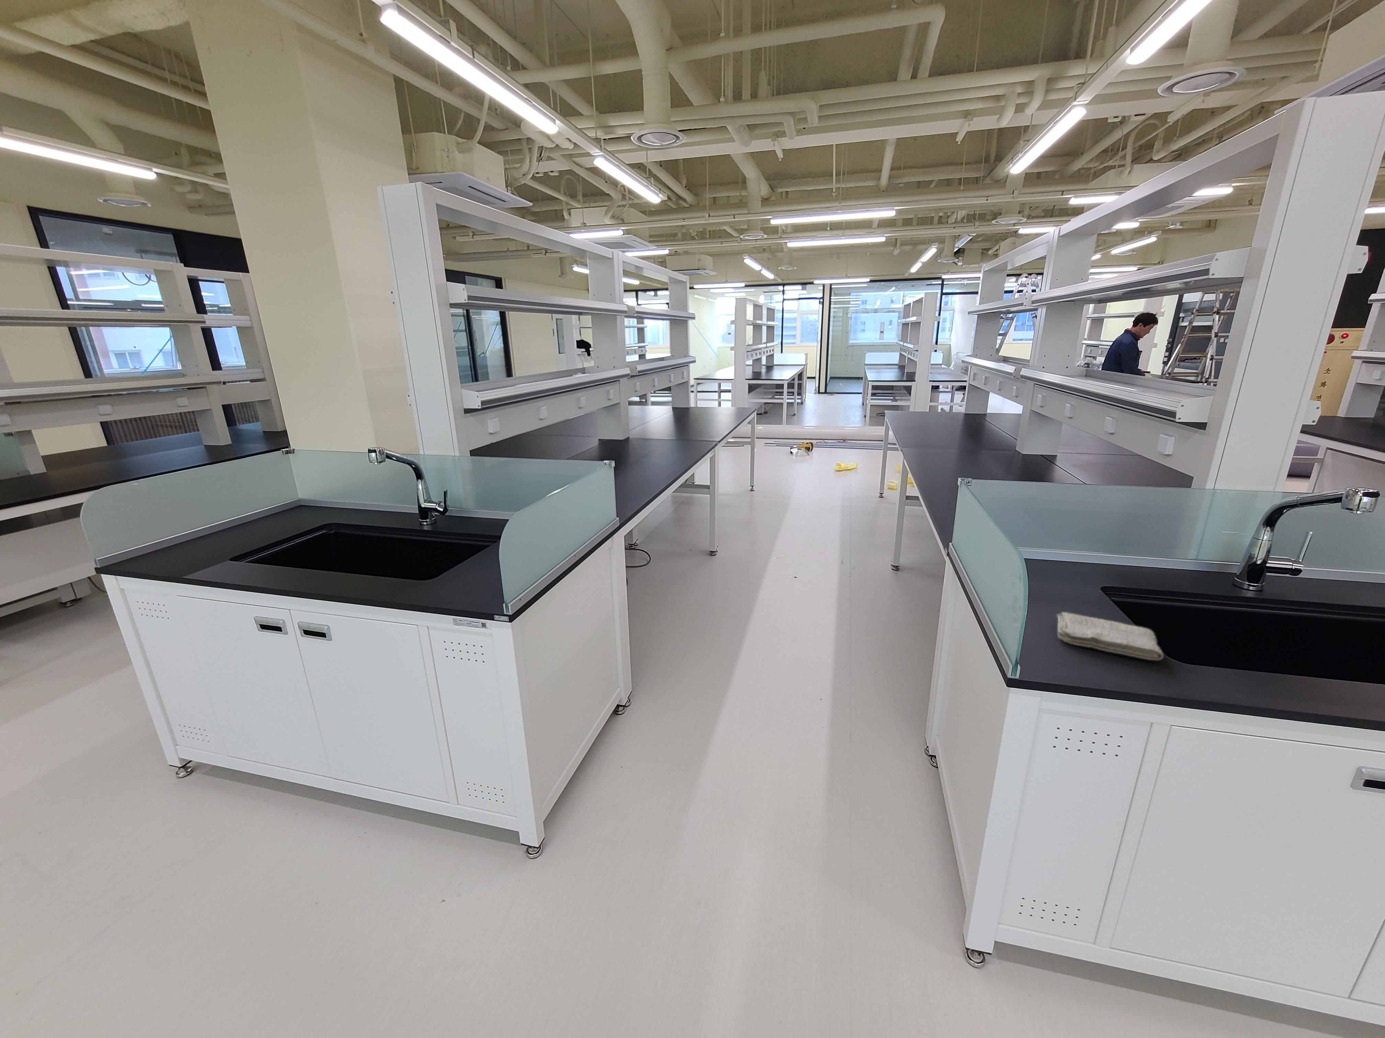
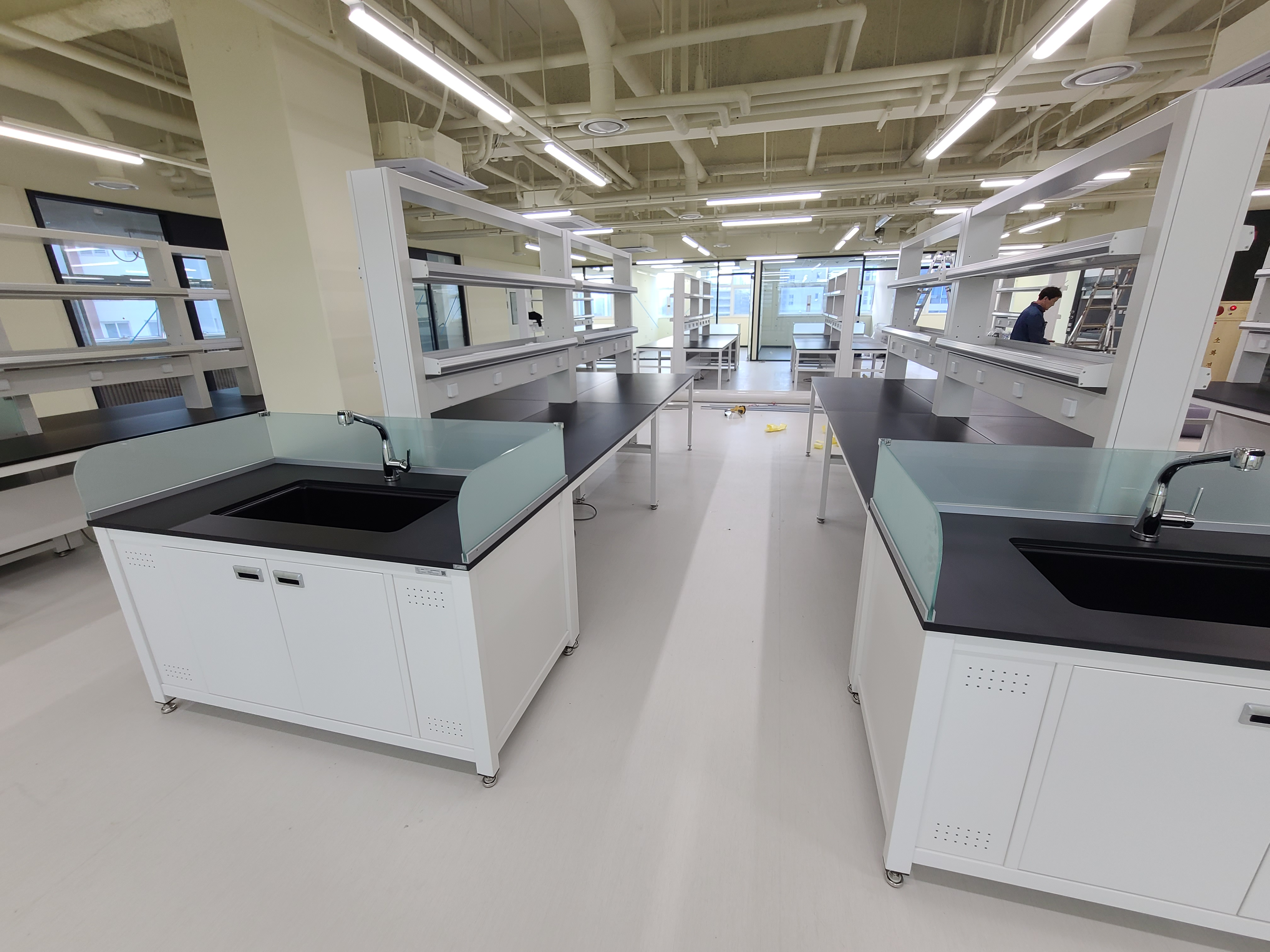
- washcloth [1057,612,1164,661]
